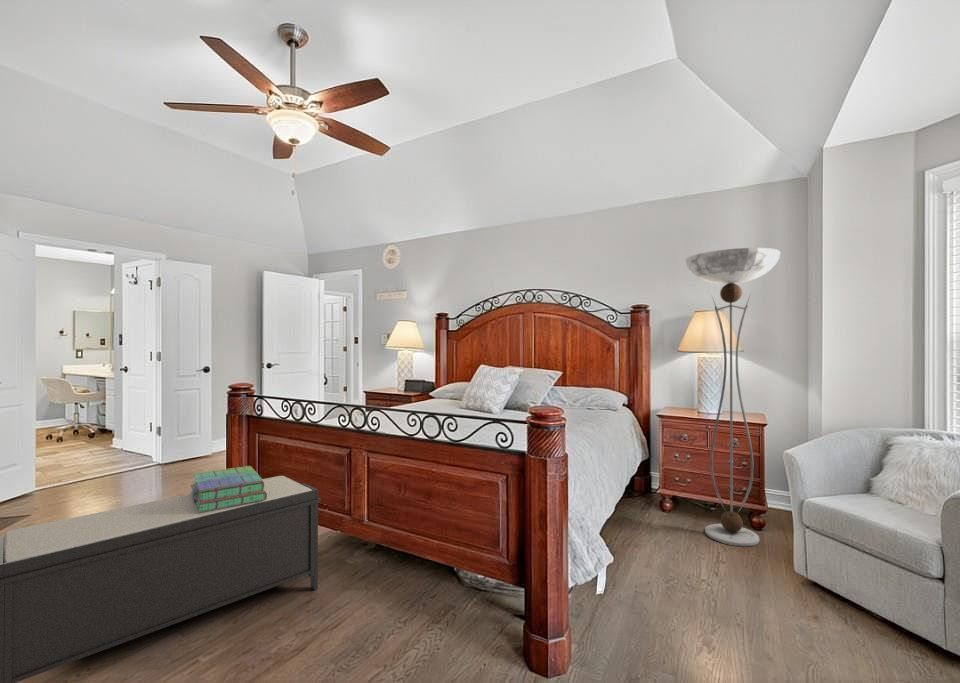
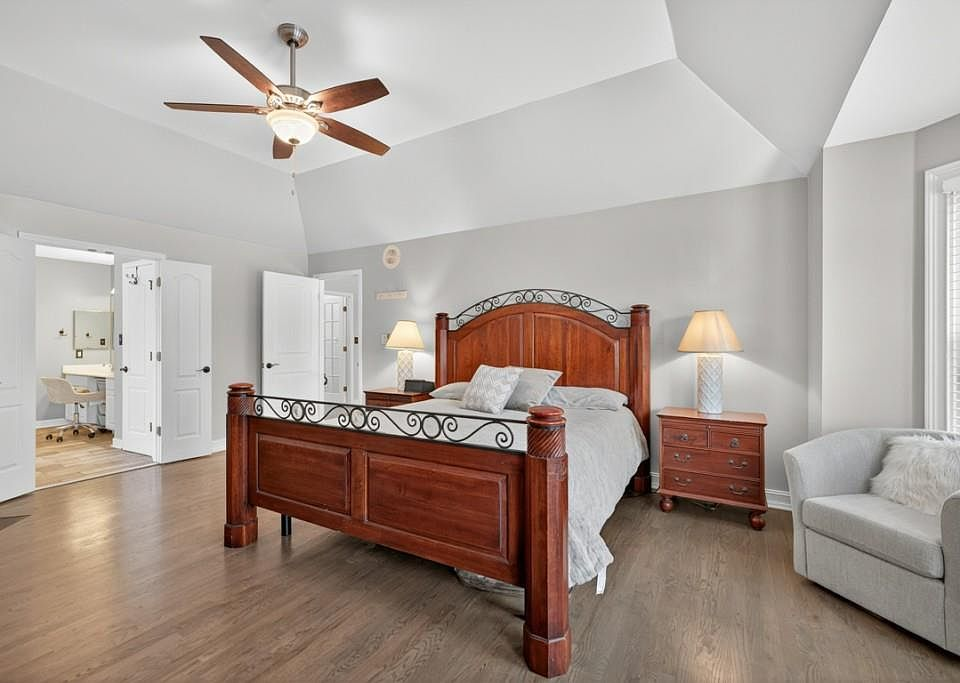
- bench [0,475,322,683]
- stack of books [189,465,267,513]
- floor lamp [684,247,781,547]
